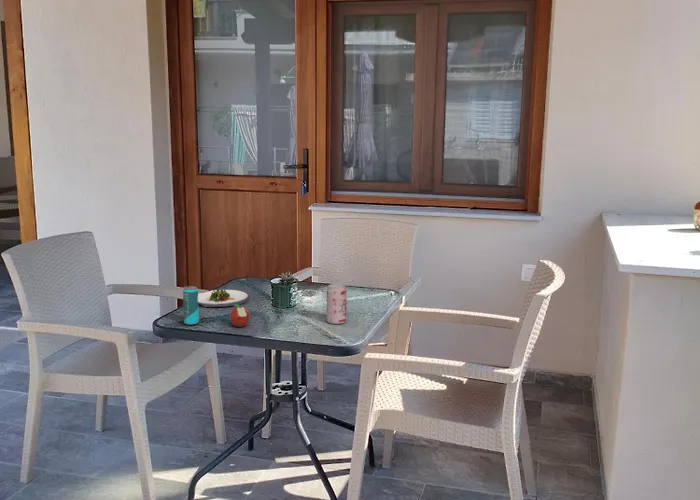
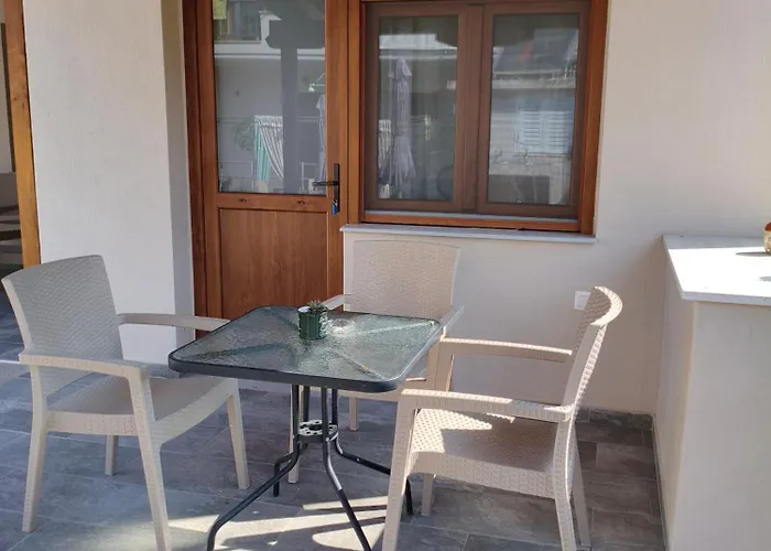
- salad plate [198,287,249,308]
- beverage can [182,285,200,326]
- apple [229,304,251,328]
- beverage can [326,283,348,325]
